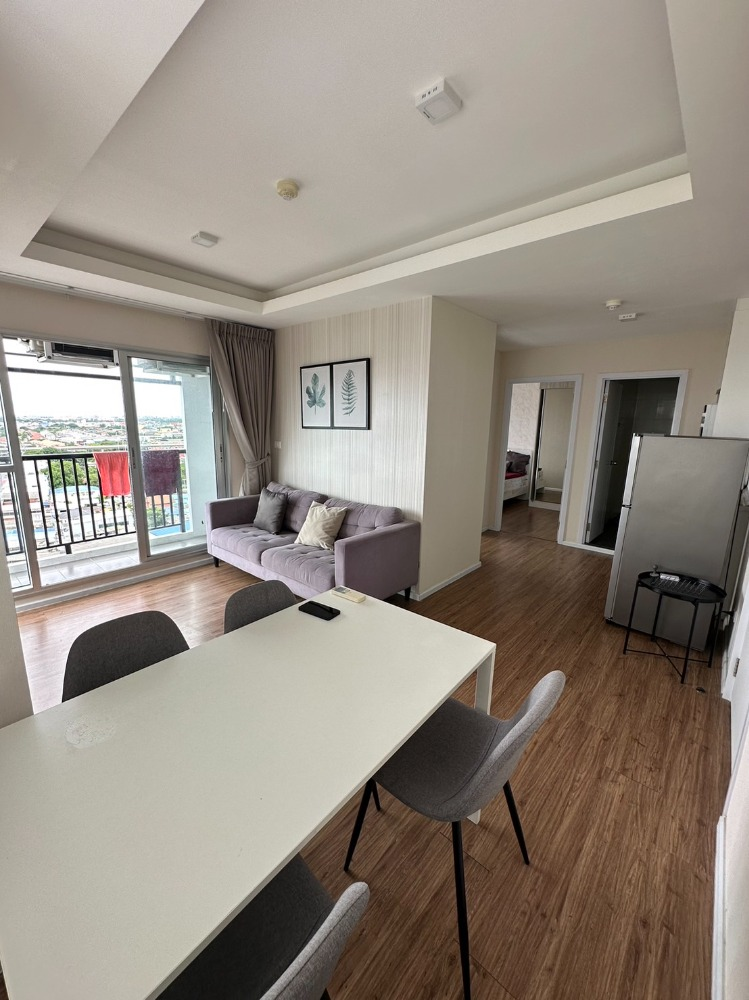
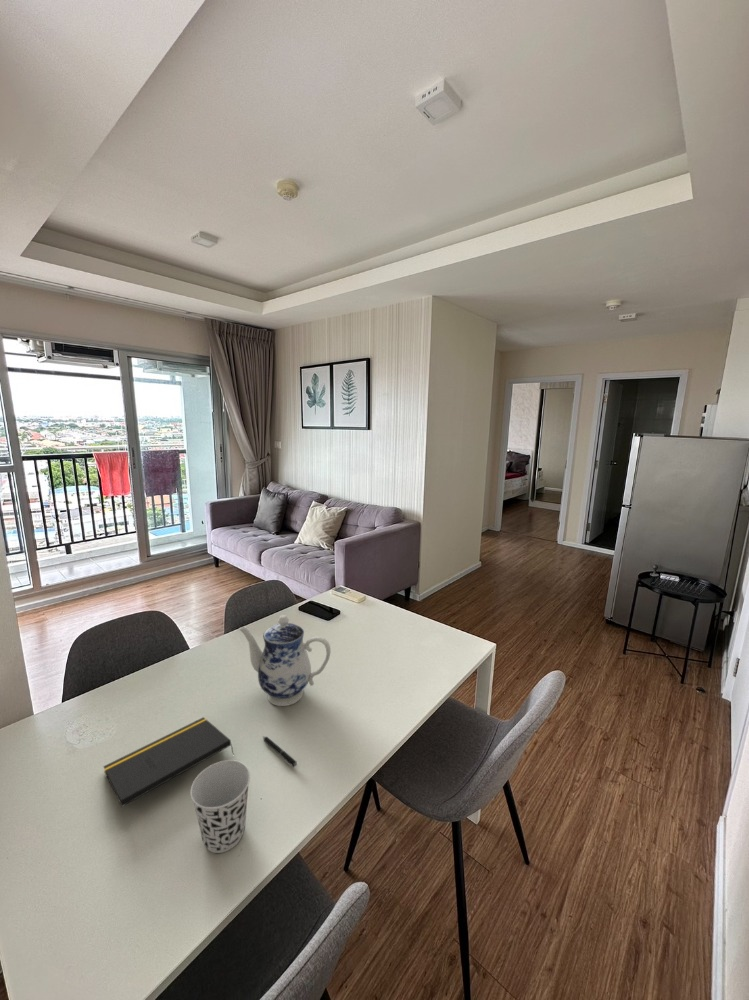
+ pen [262,735,298,768]
+ cup [190,759,251,854]
+ teapot [238,614,332,707]
+ notepad [102,716,234,808]
